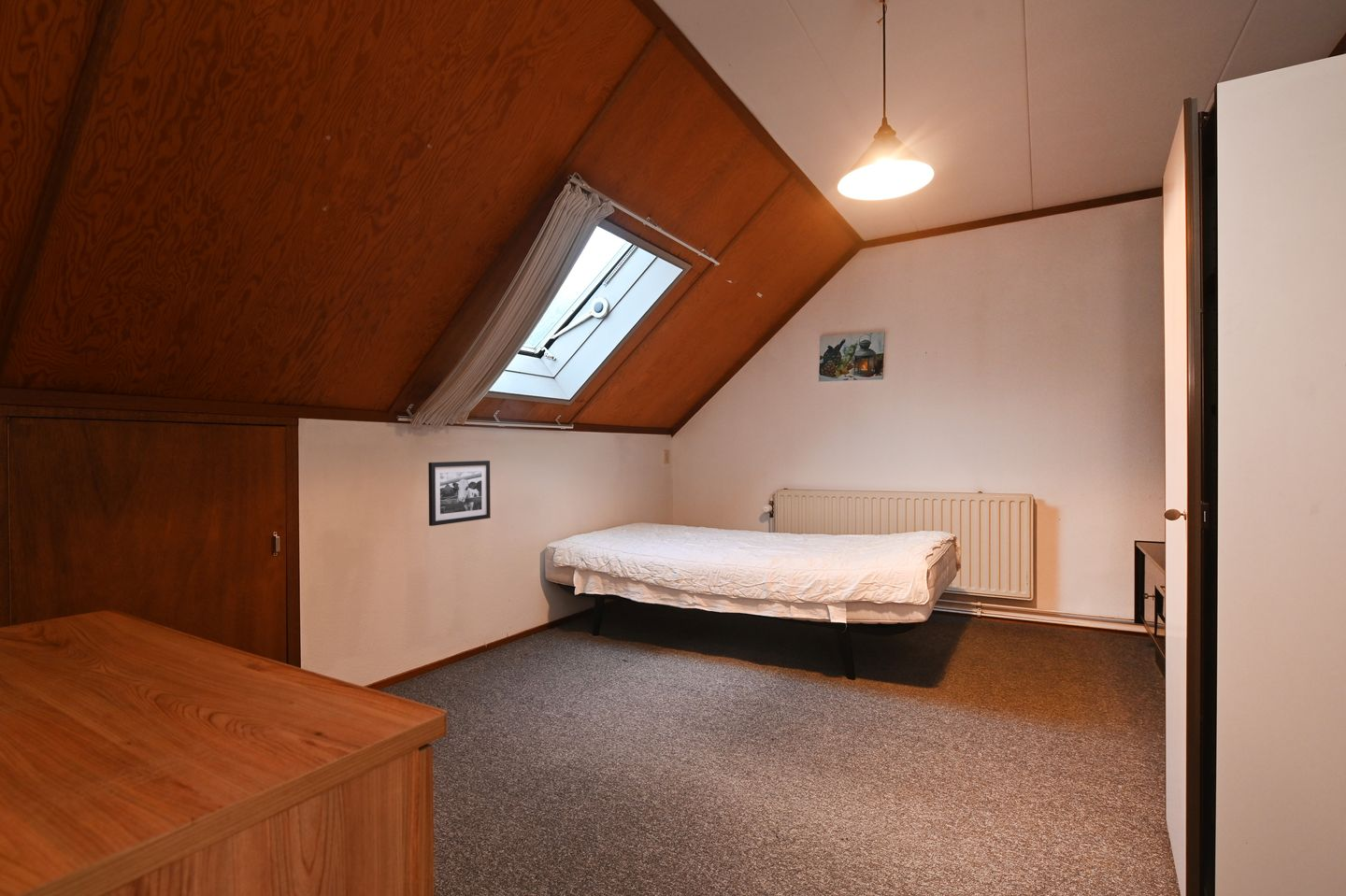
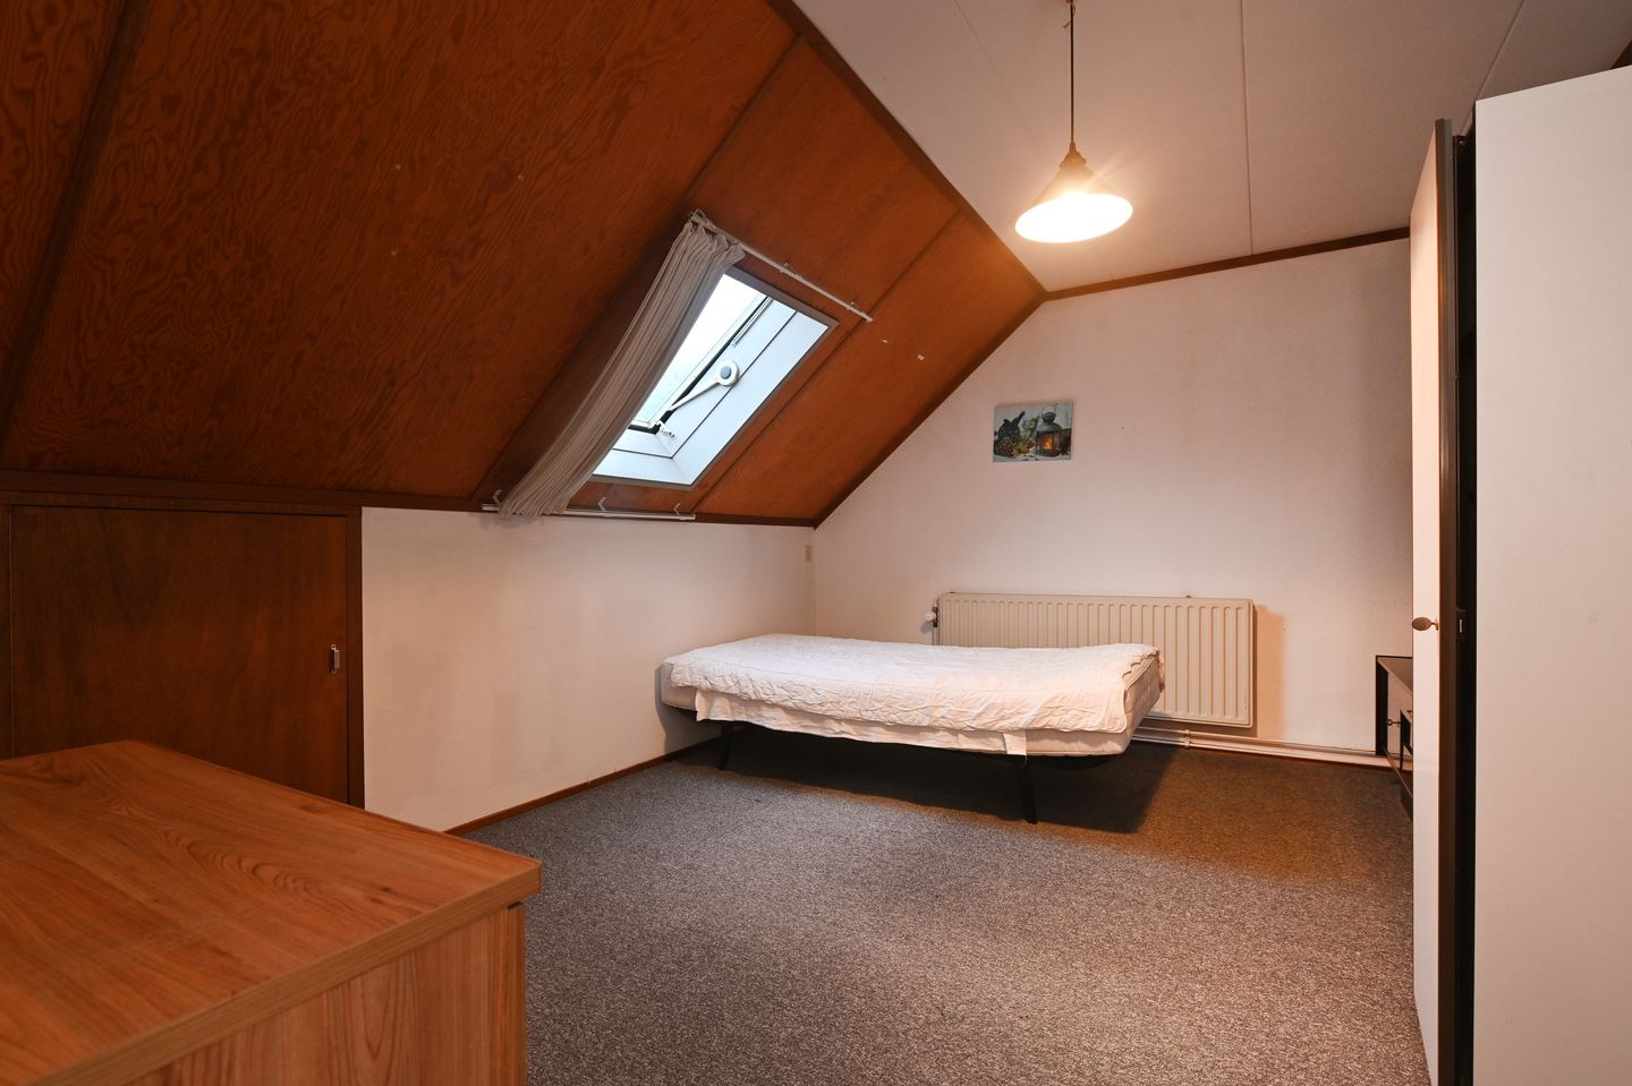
- picture frame [427,460,492,527]
